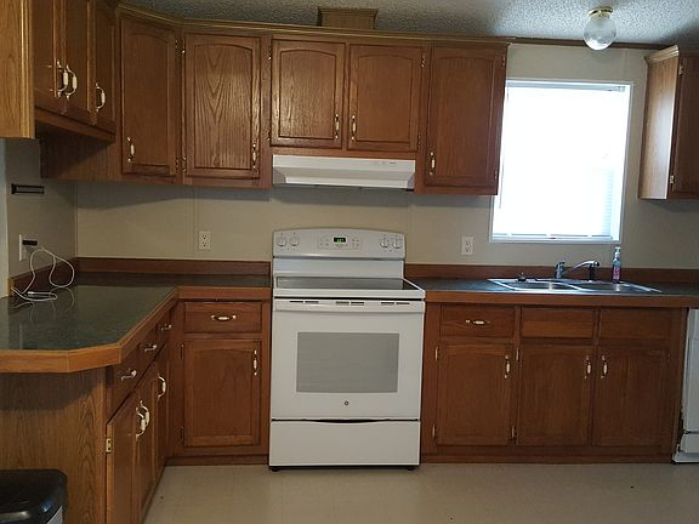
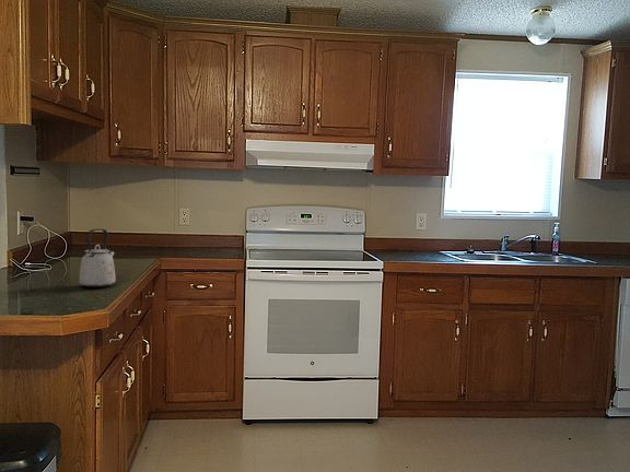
+ kettle [78,227,117,290]
